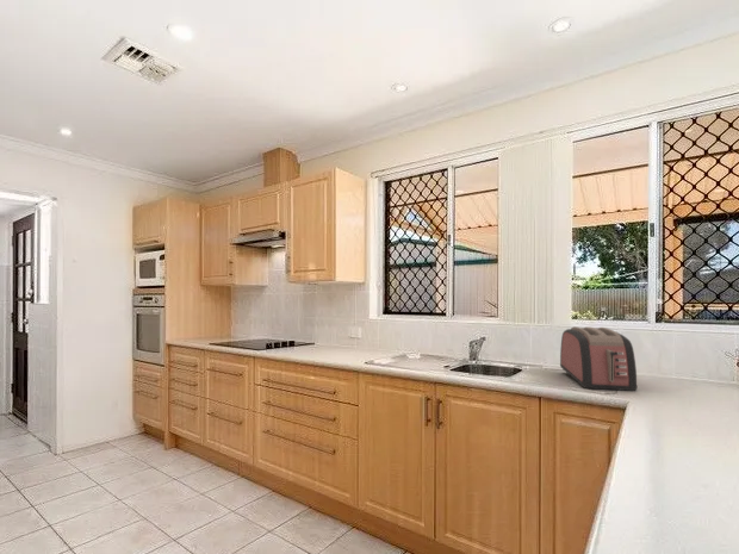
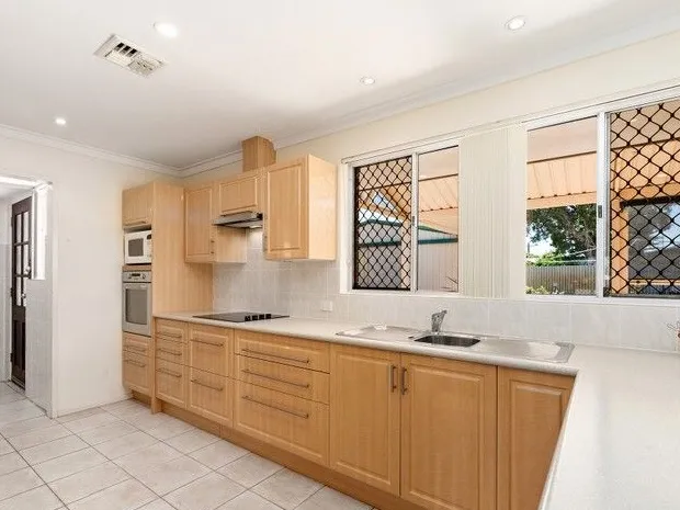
- toaster [559,325,639,392]
